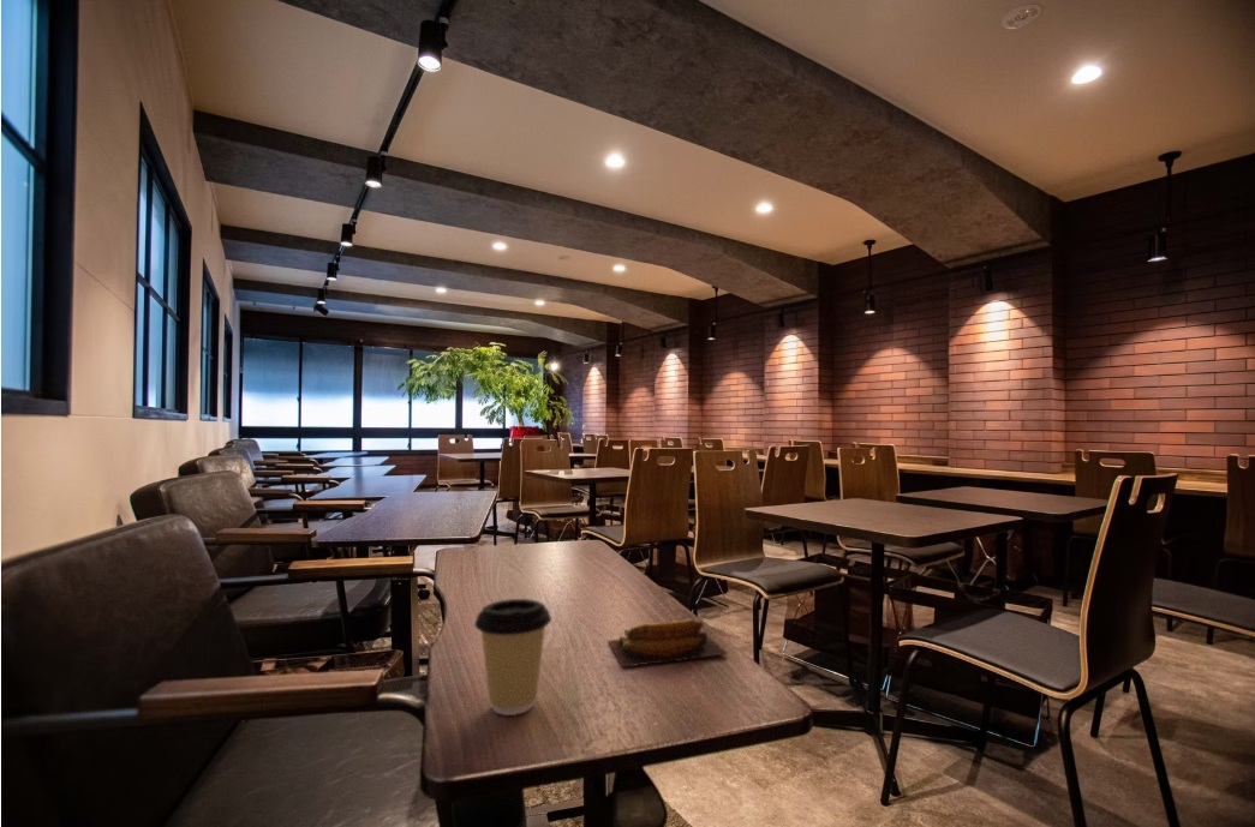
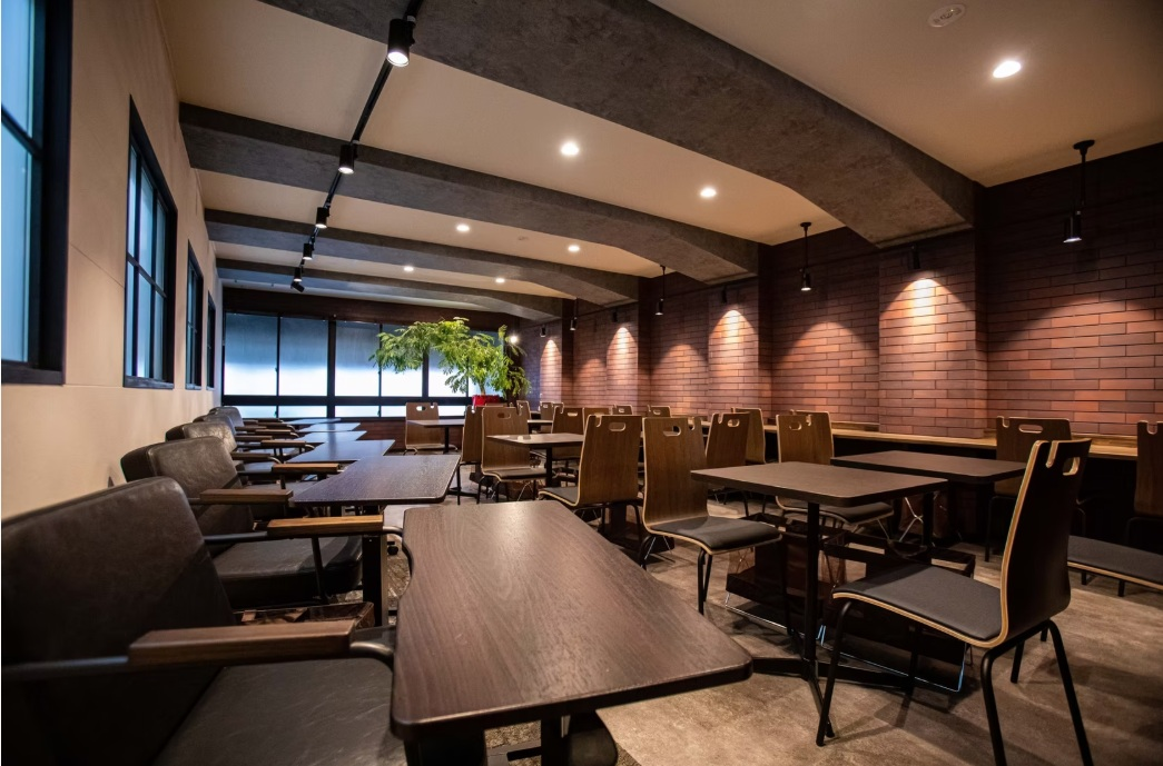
- banana [606,618,729,669]
- coffee cup [473,598,552,717]
